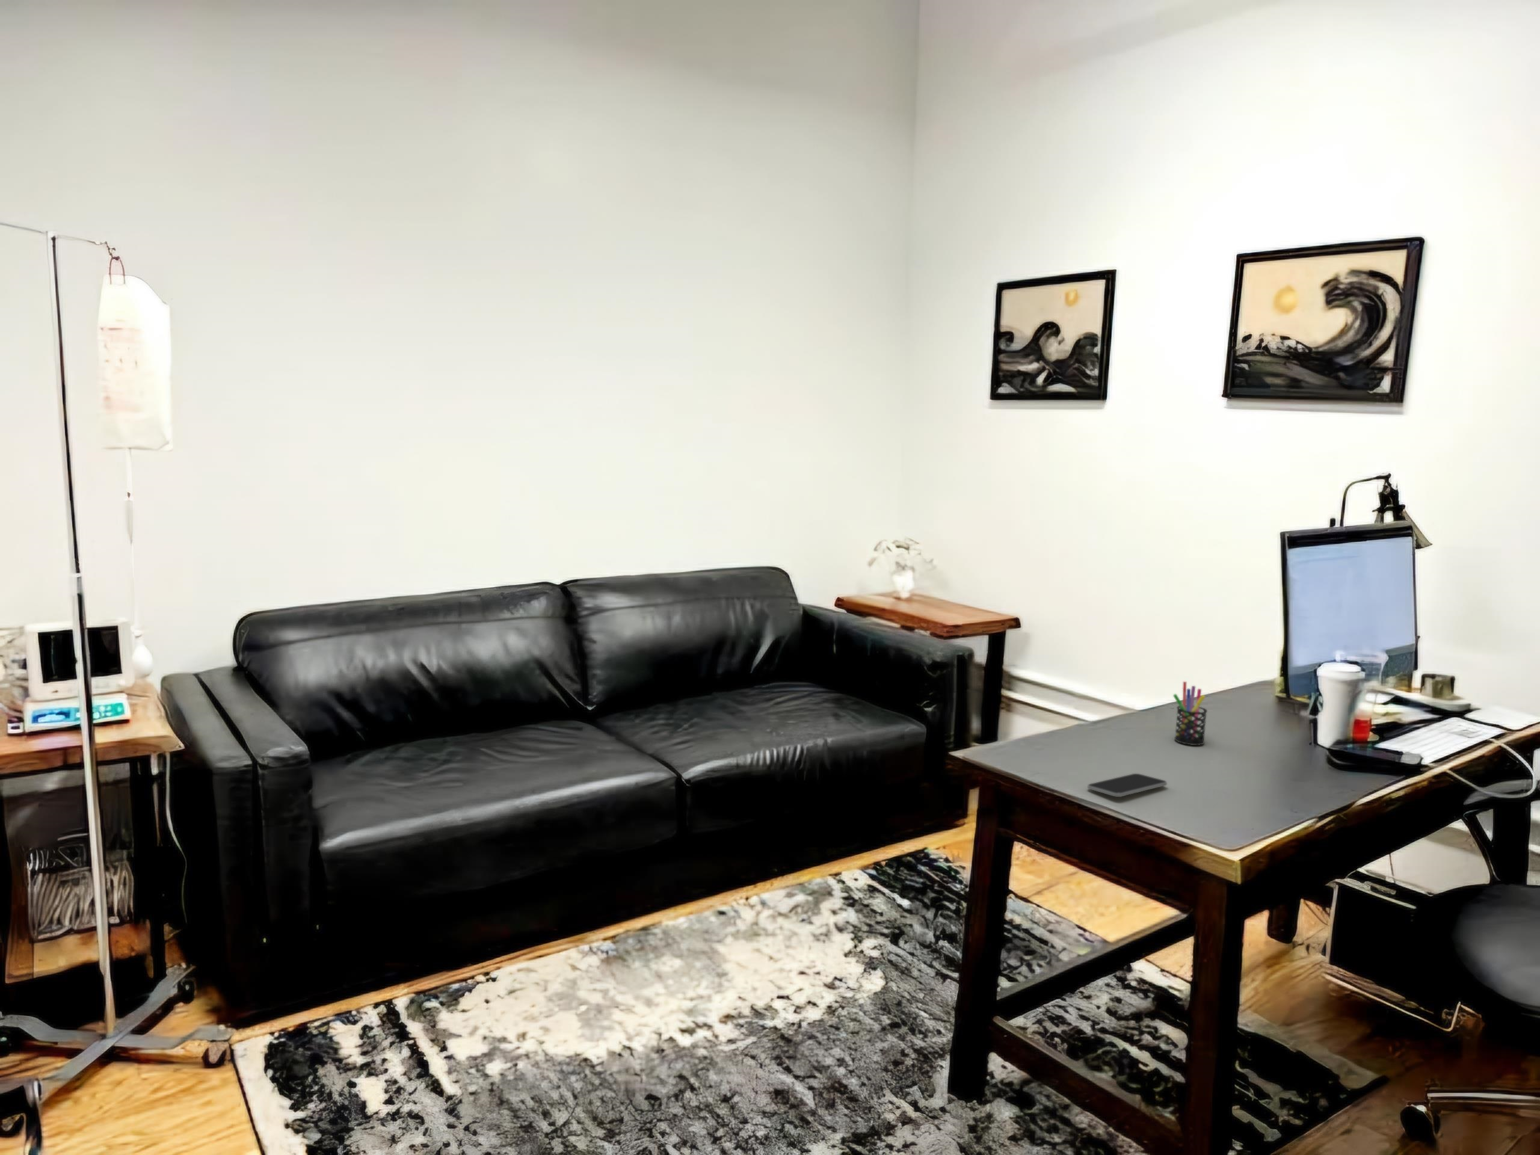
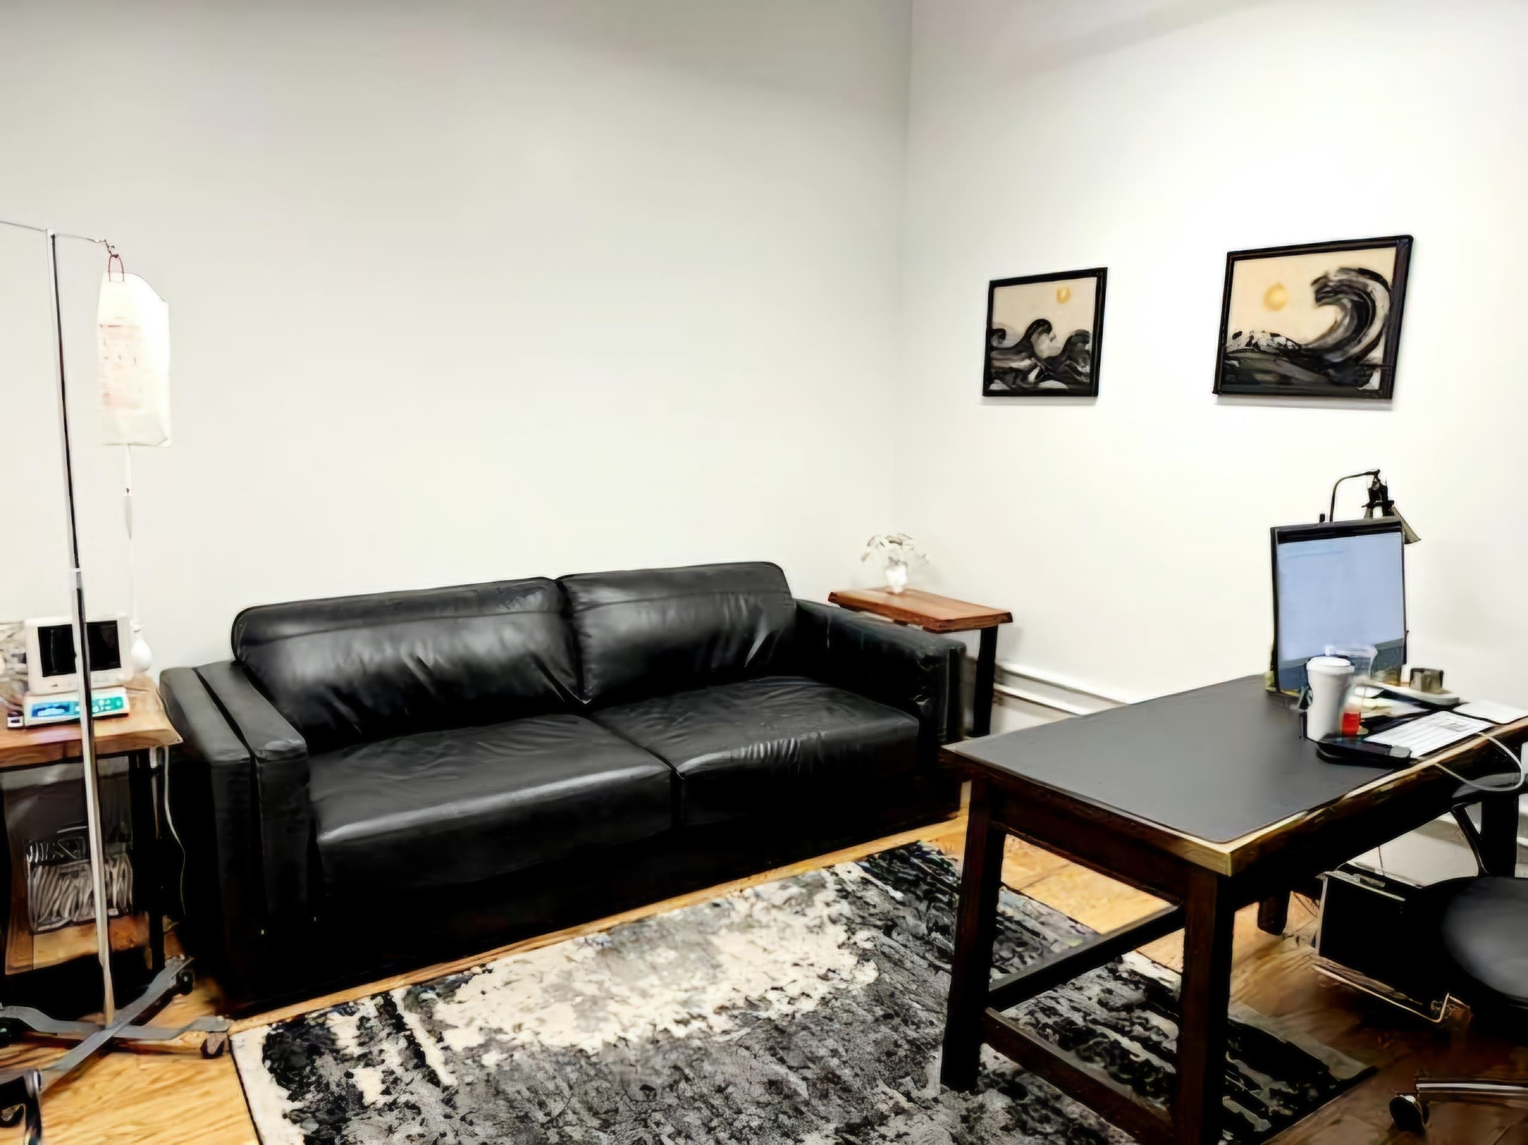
- pen holder [1173,681,1208,746]
- smartphone [1086,773,1168,797]
